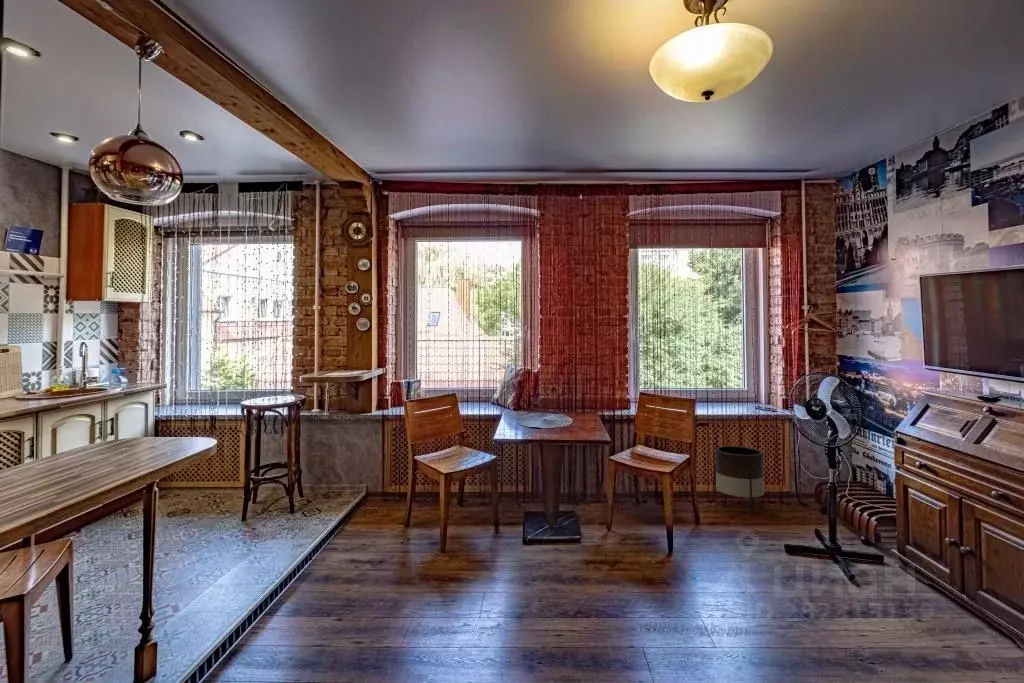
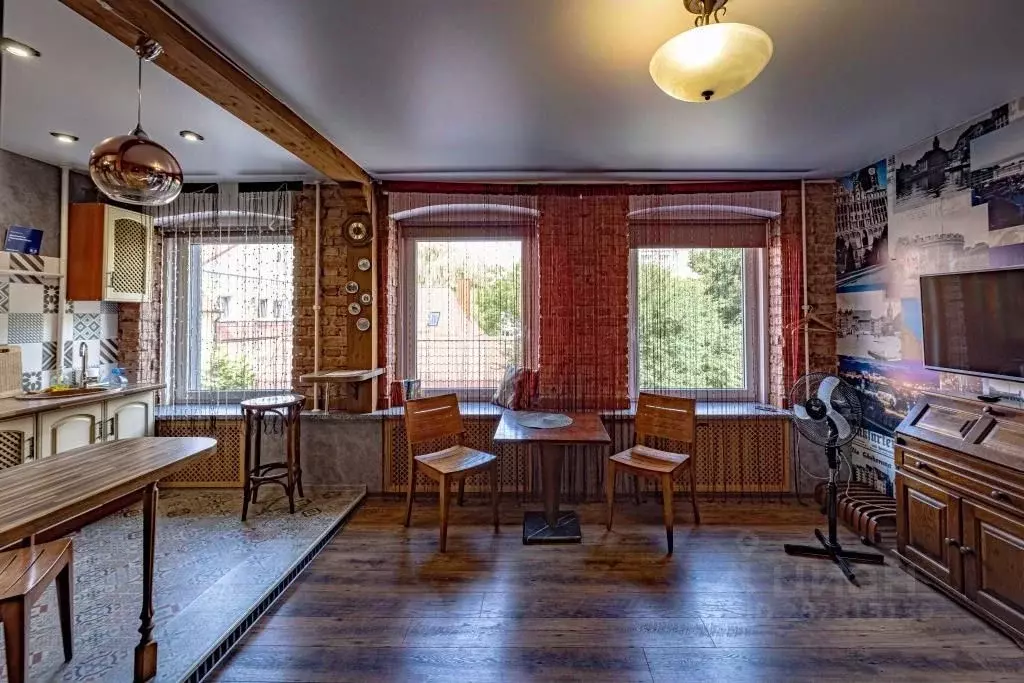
- planter [714,445,765,518]
